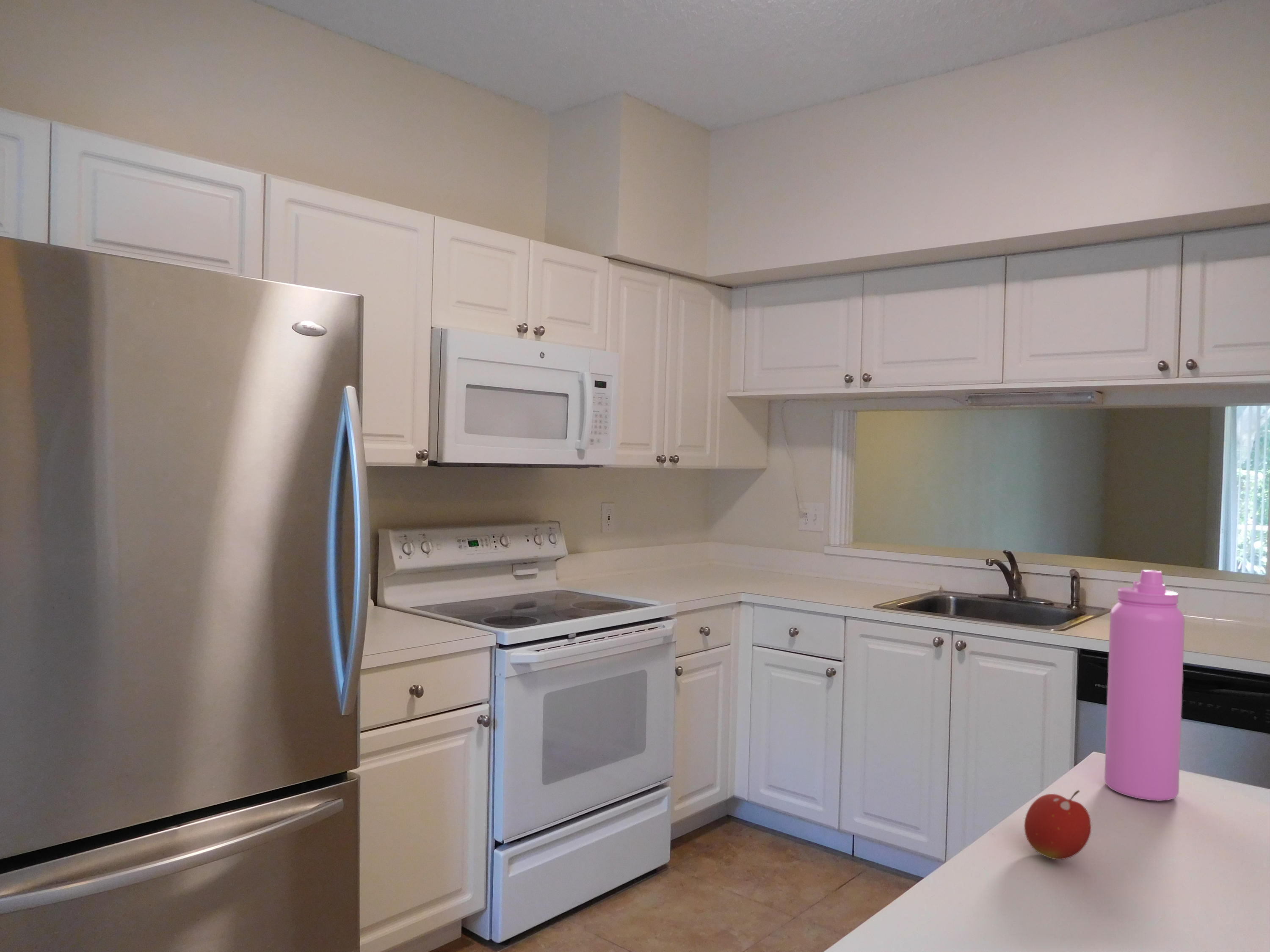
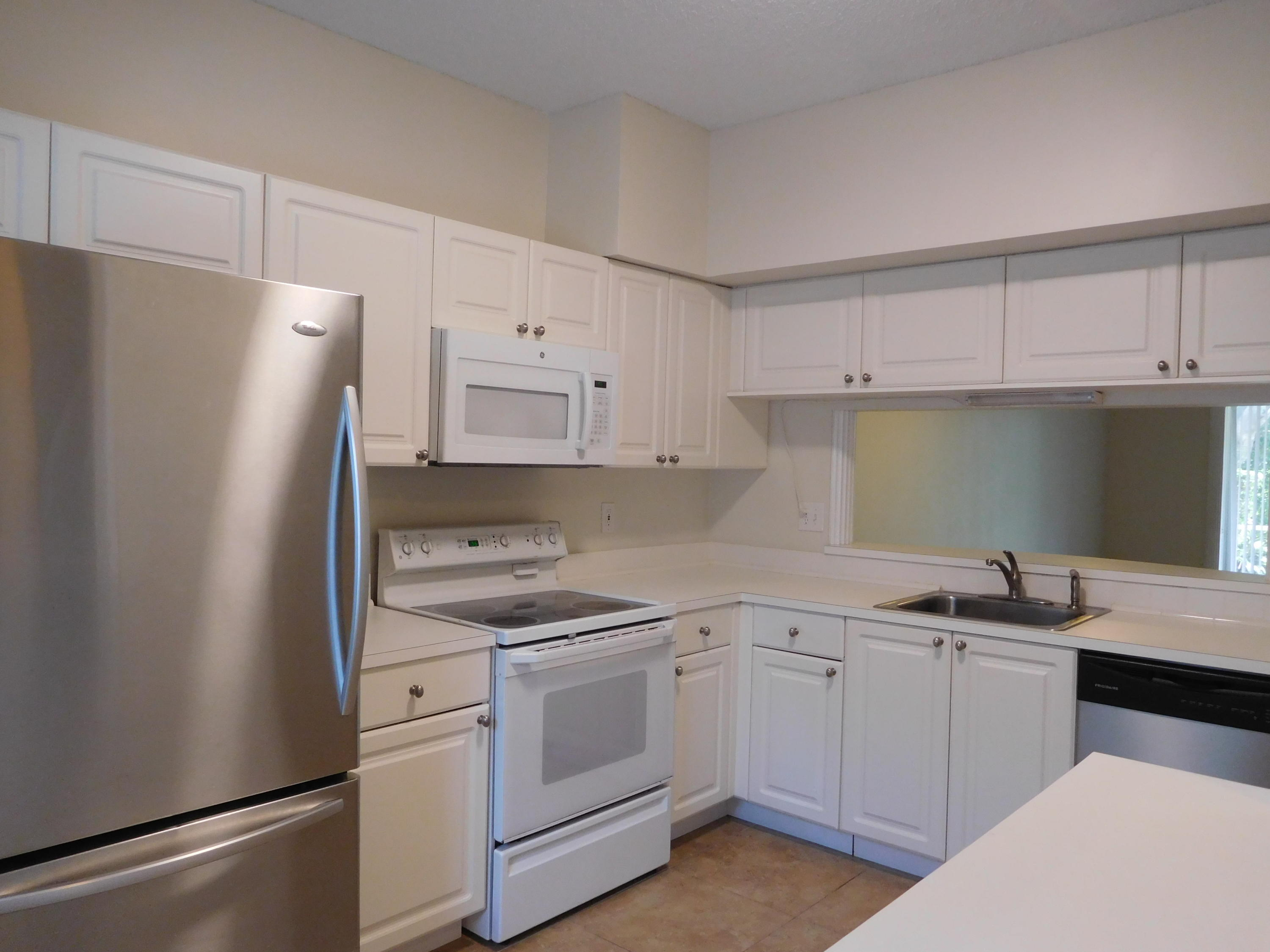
- fruit [1024,790,1092,860]
- water bottle [1104,570,1185,801]
